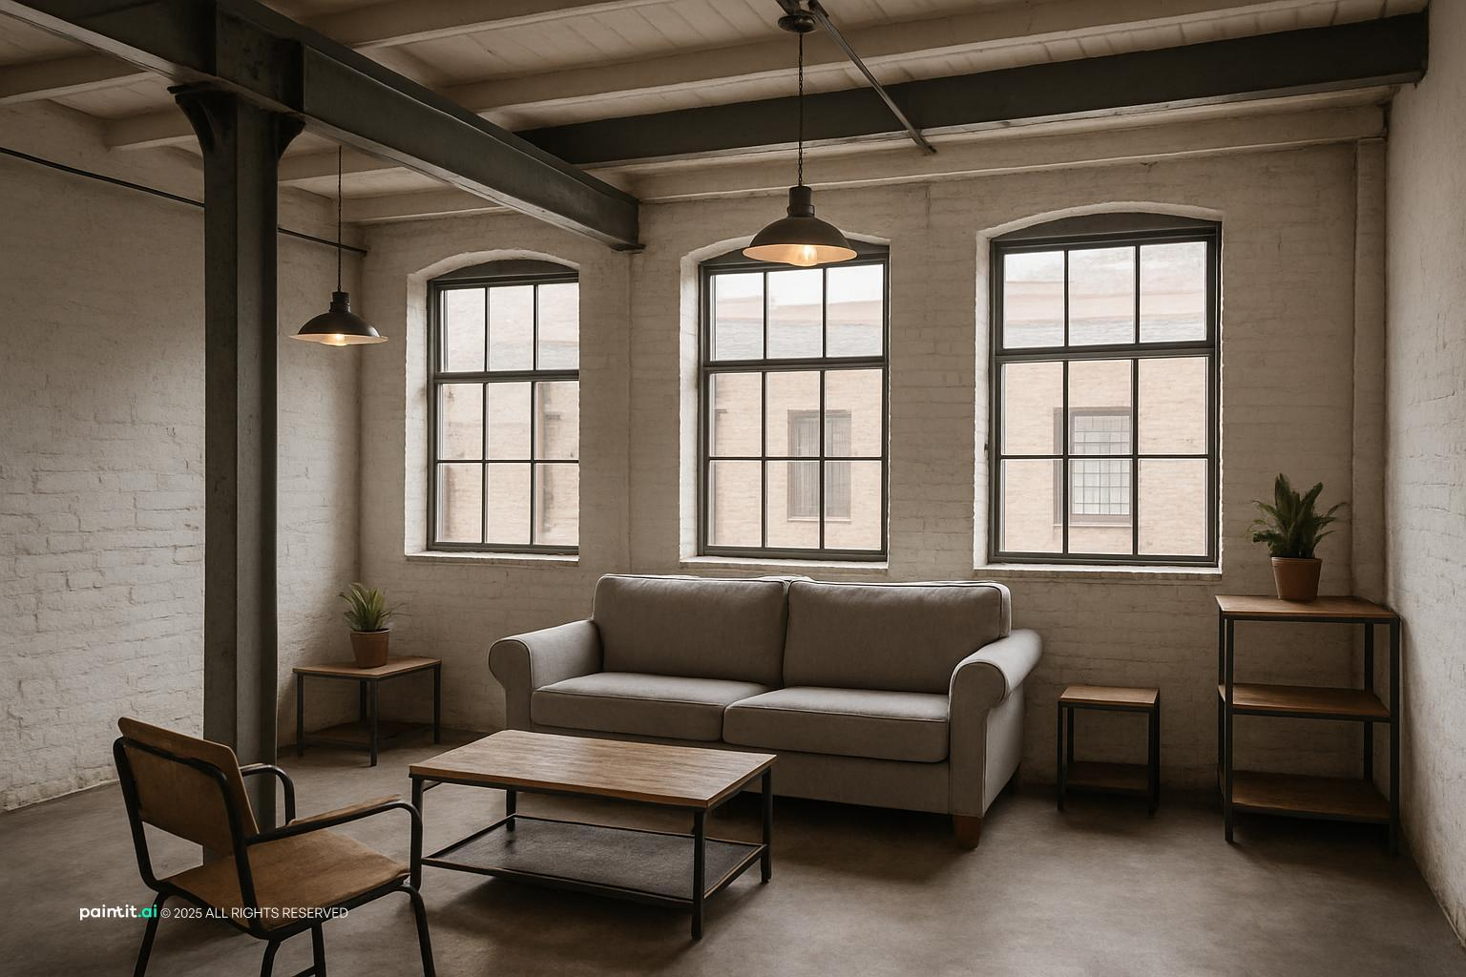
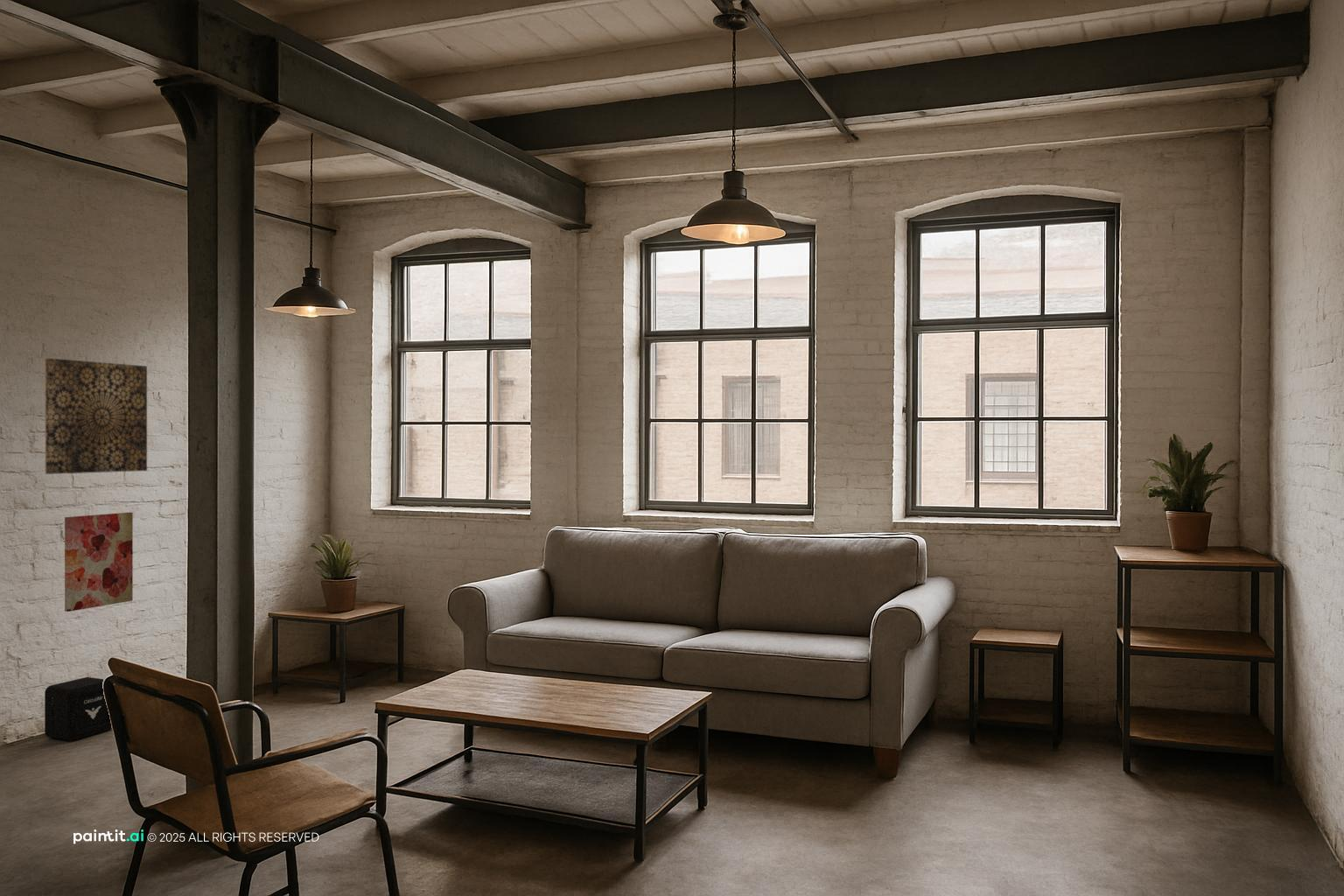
+ wall art [64,512,134,613]
+ wall art [45,358,148,475]
+ air purifier [44,676,113,742]
